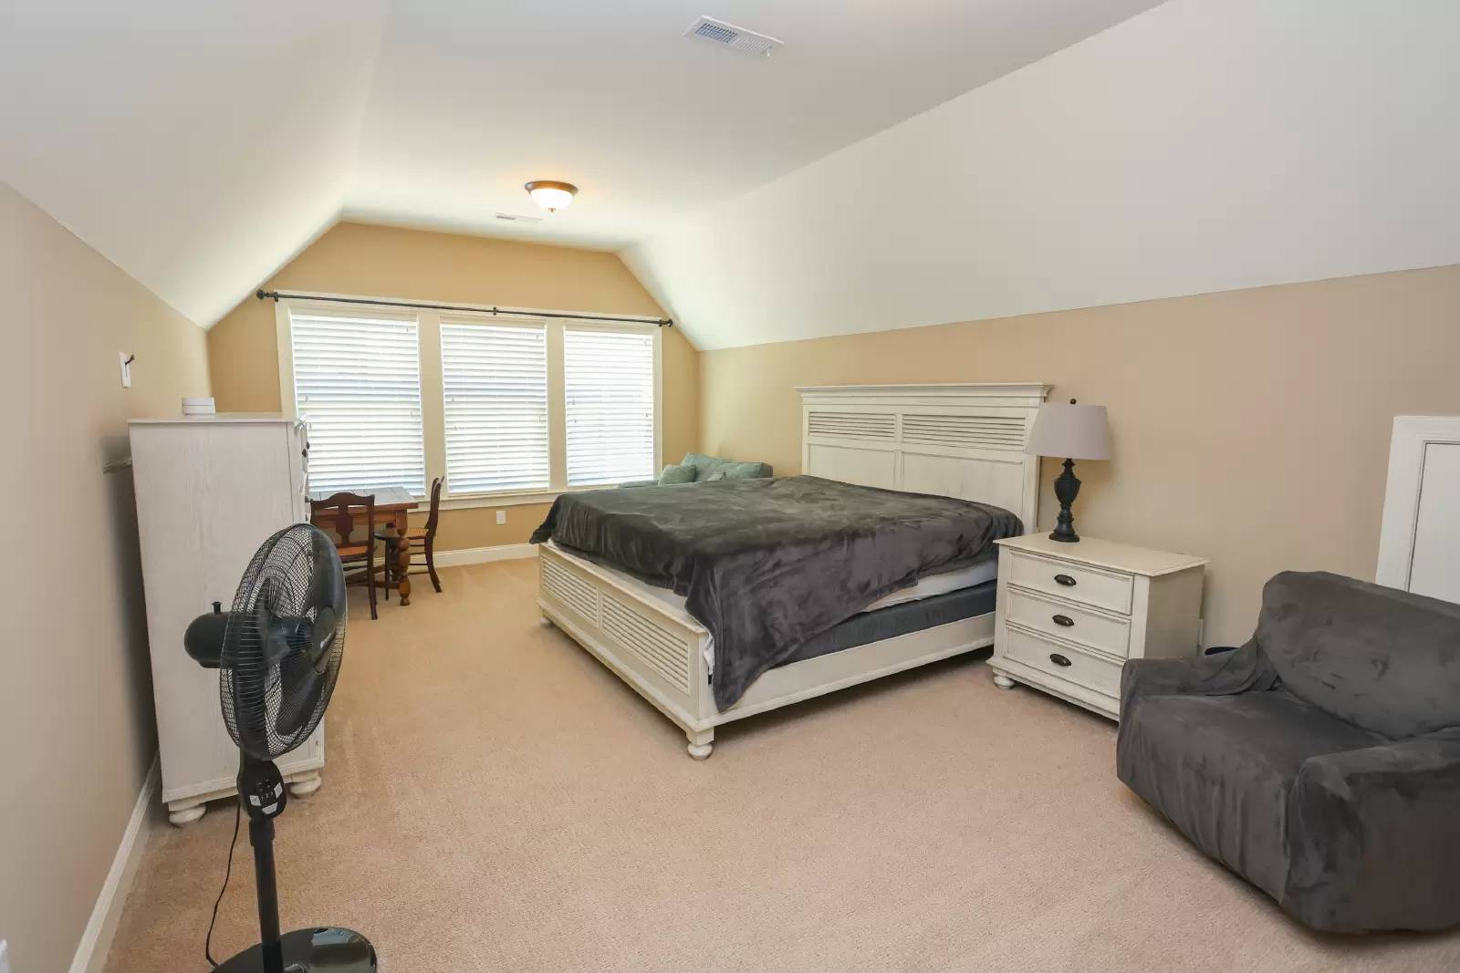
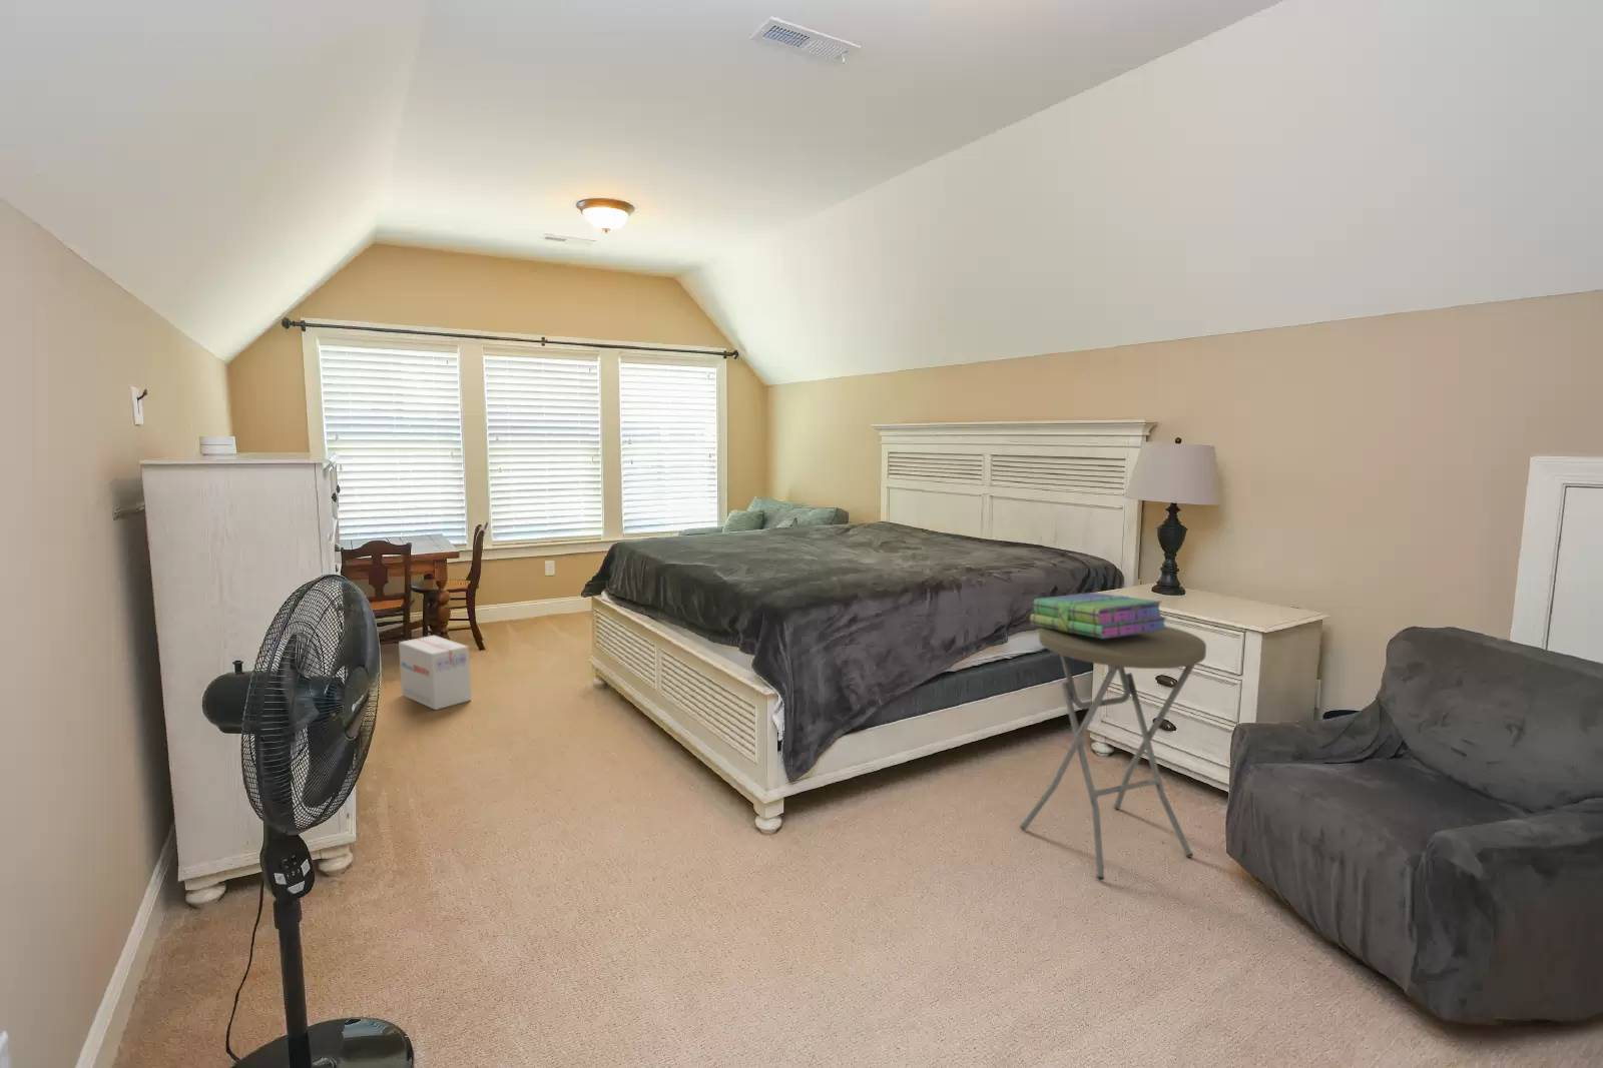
+ cardboard box [397,634,472,710]
+ side table [1019,625,1207,881]
+ stack of books [1029,591,1168,639]
